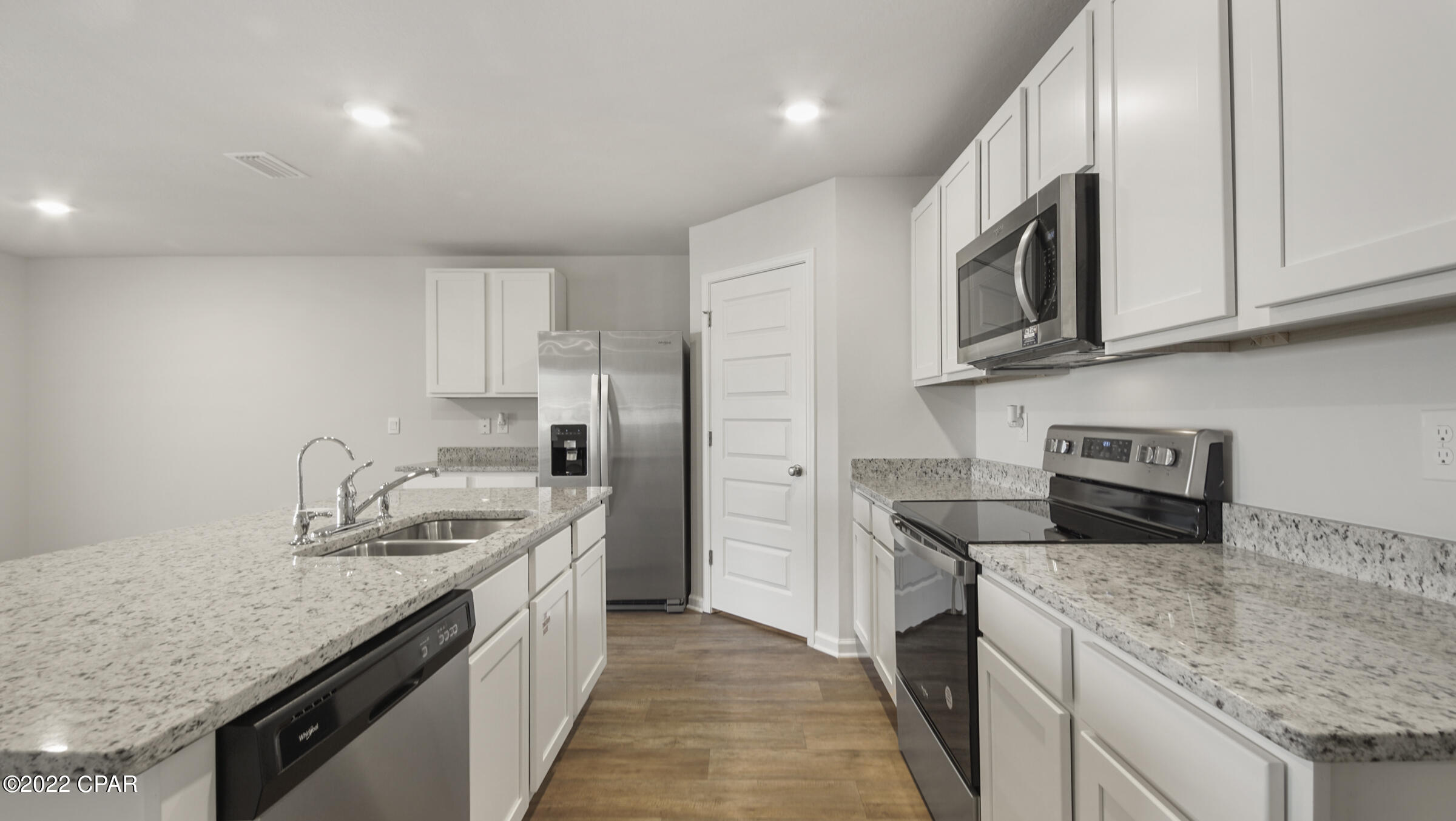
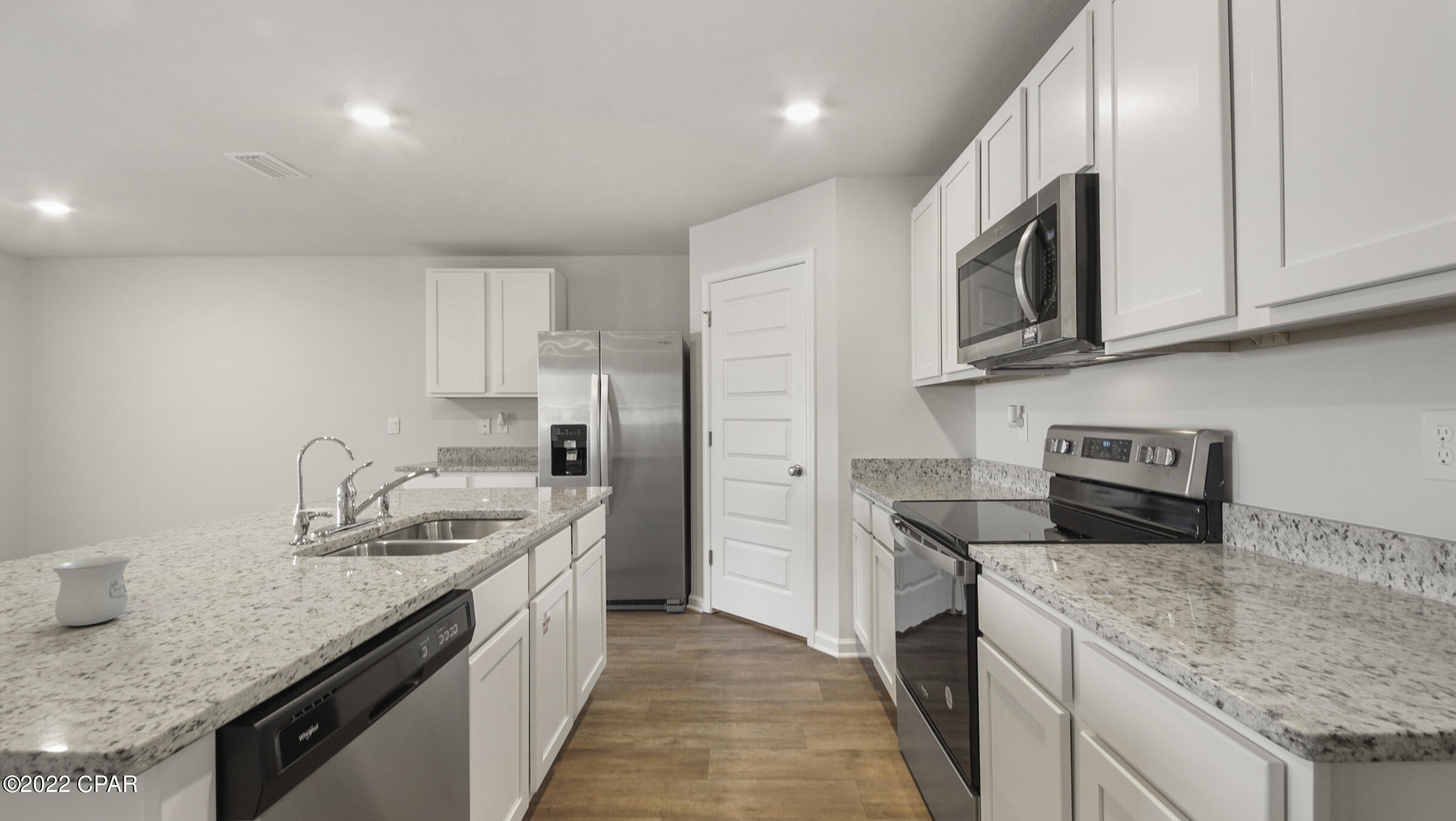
+ mug [51,555,132,627]
